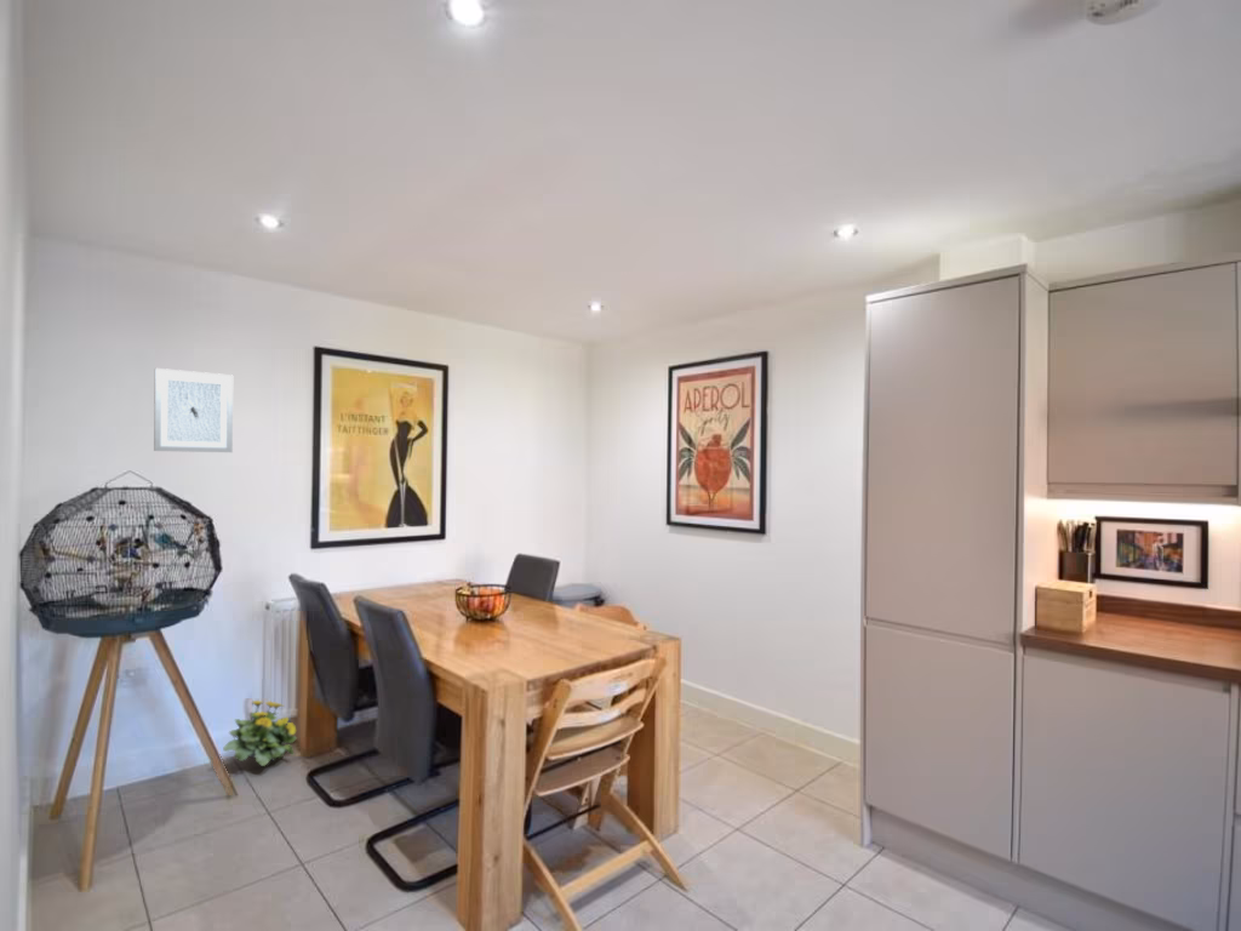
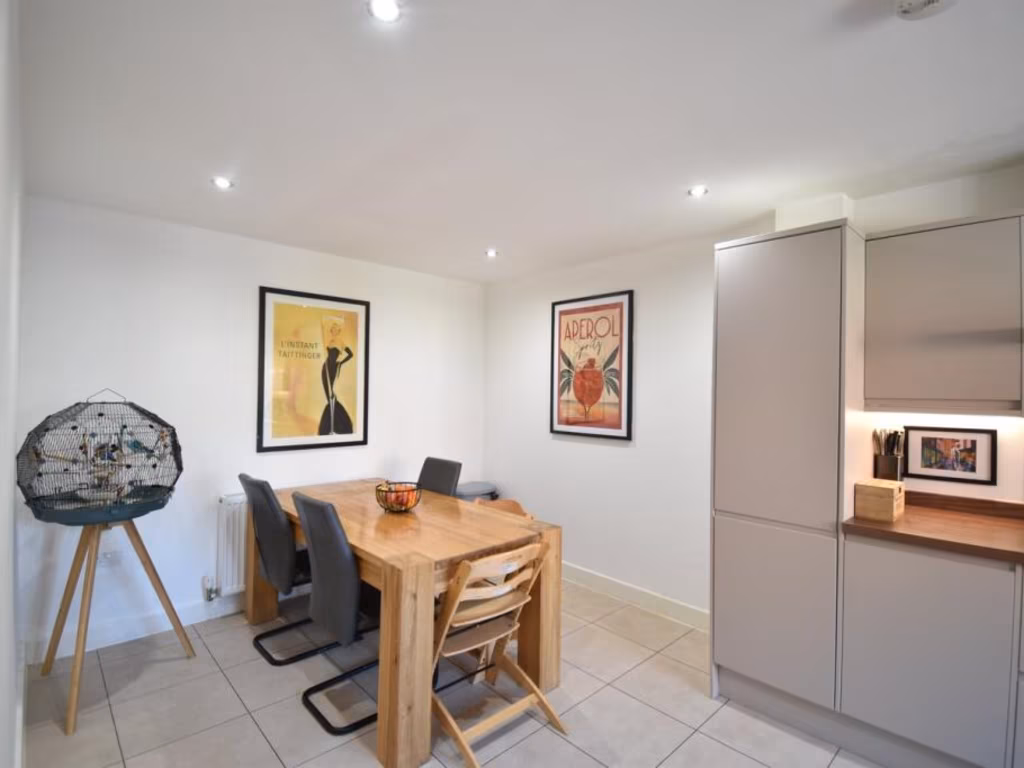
- wall art [153,367,234,453]
- flowering plant [222,699,297,767]
